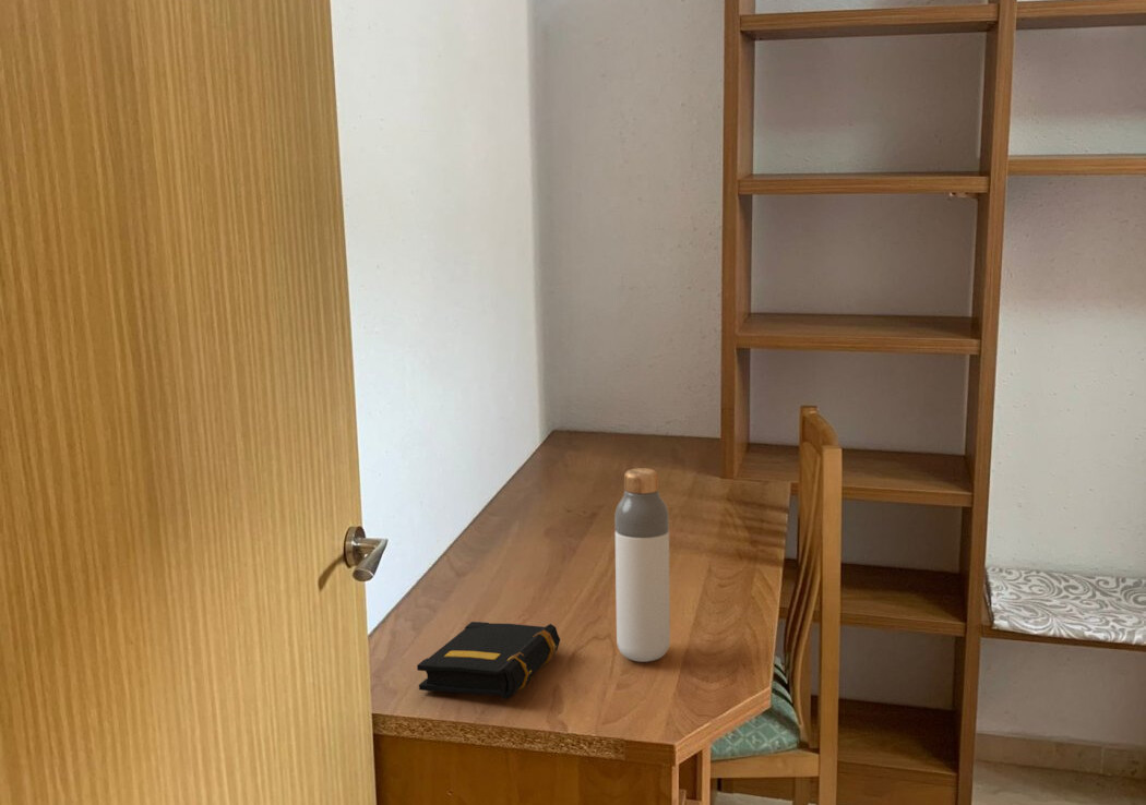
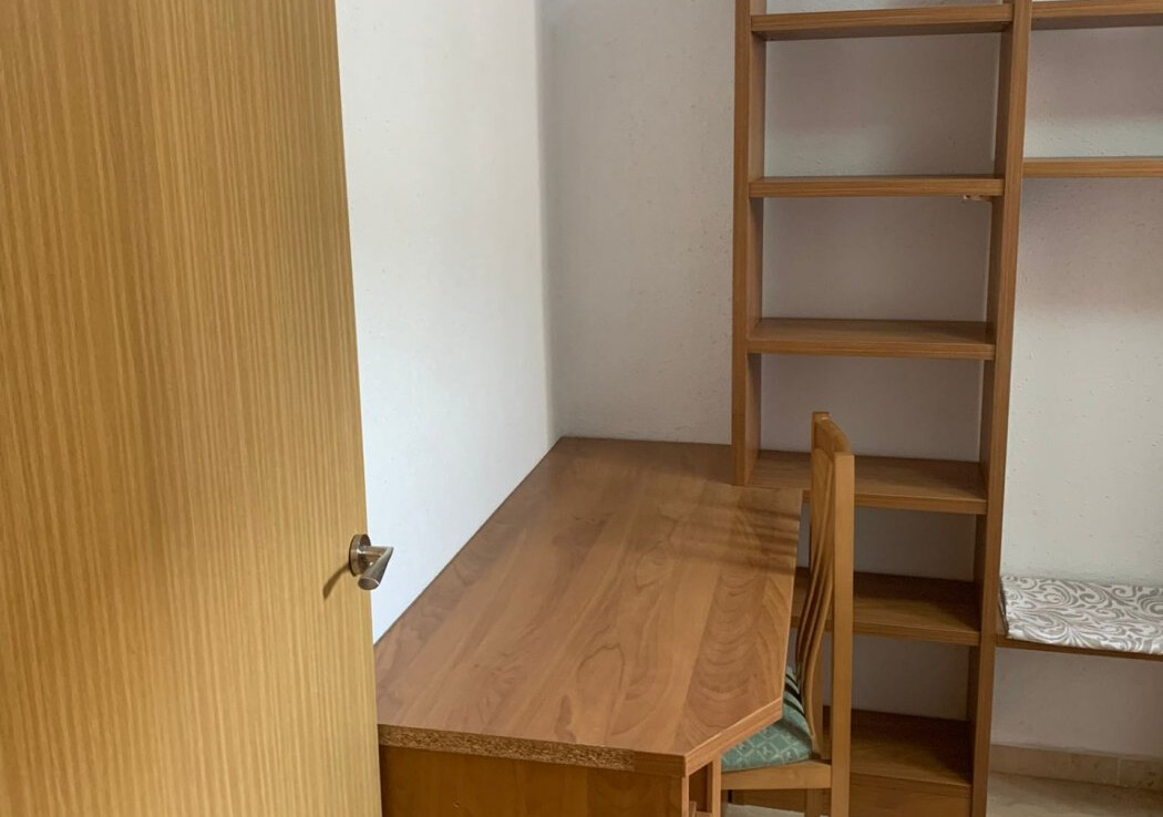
- bottle [613,467,671,663]
- book [416,621,561,700]
